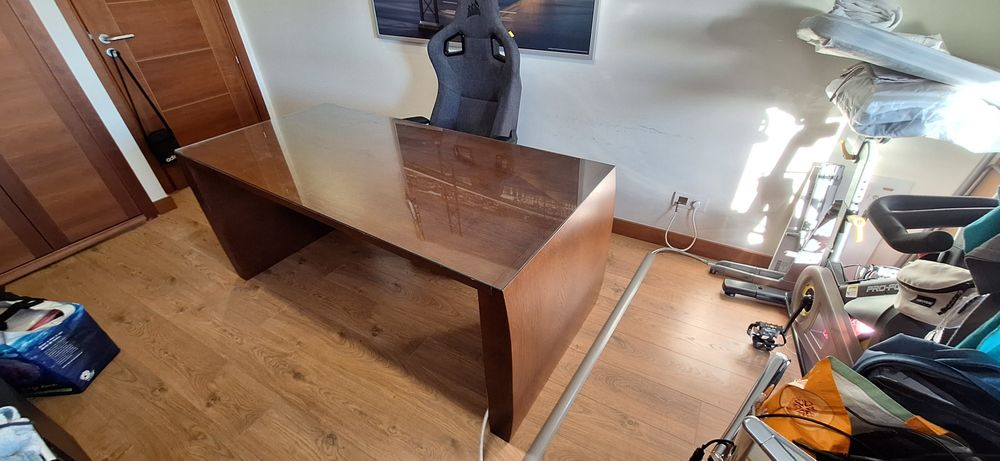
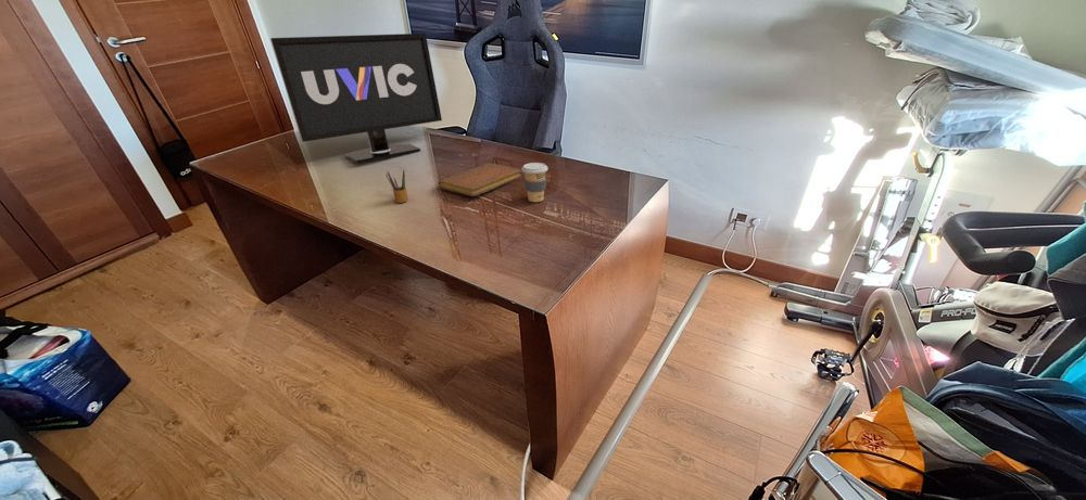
+ monitor [269,33,443,165]
+ coffee cup [520,162,548,203]
+ pencil box [384,169,409,204]
+ notebook [437,163,522,197]
